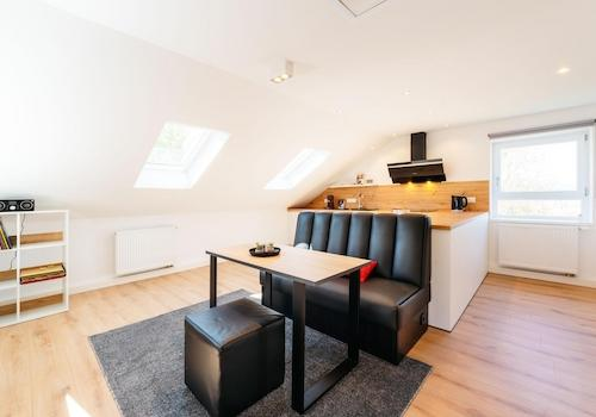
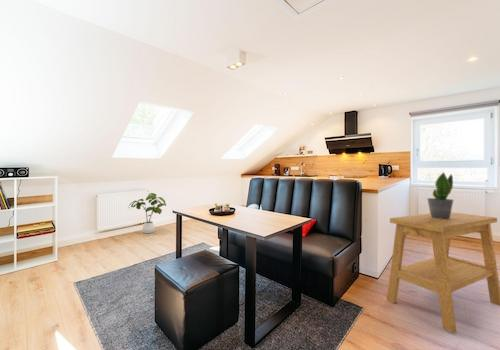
+ house plant [128,192,167,234]
+ side table [386,211,500,334]
+ potted plant [427,171,455,220]
